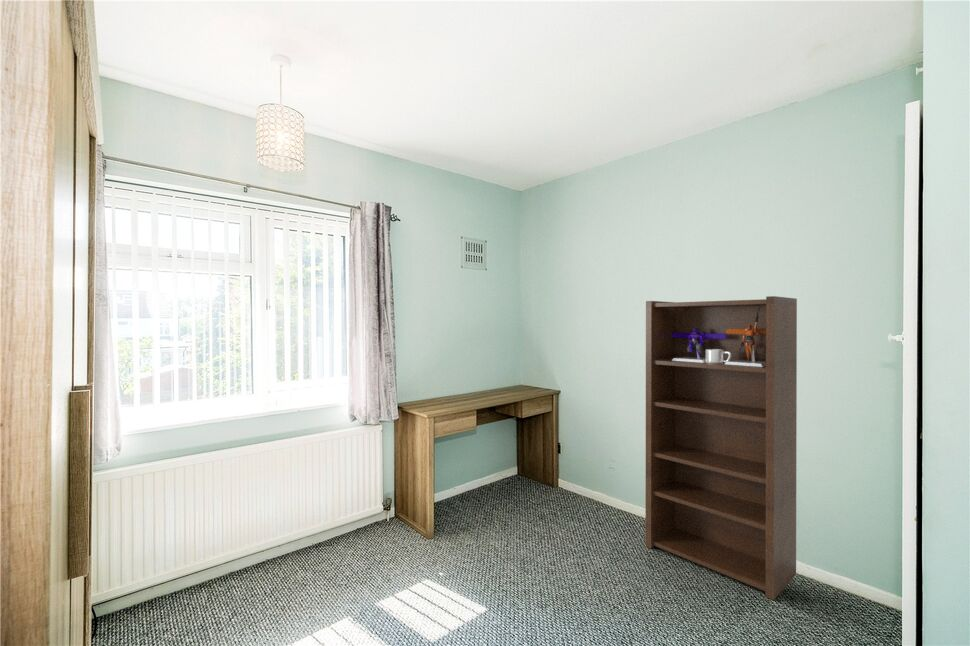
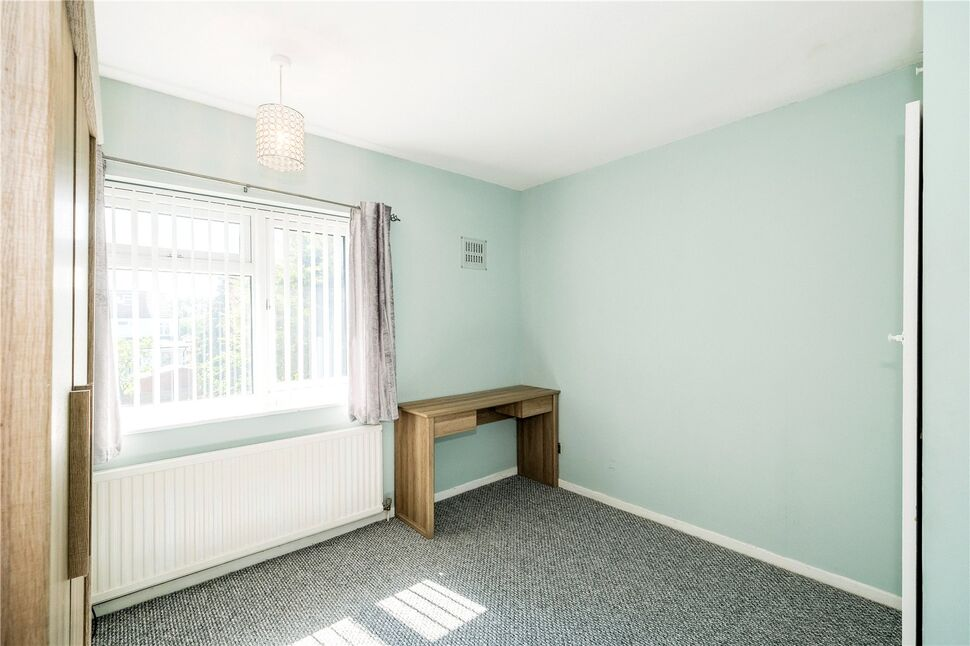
- bookshelf [644,295,798,601]
